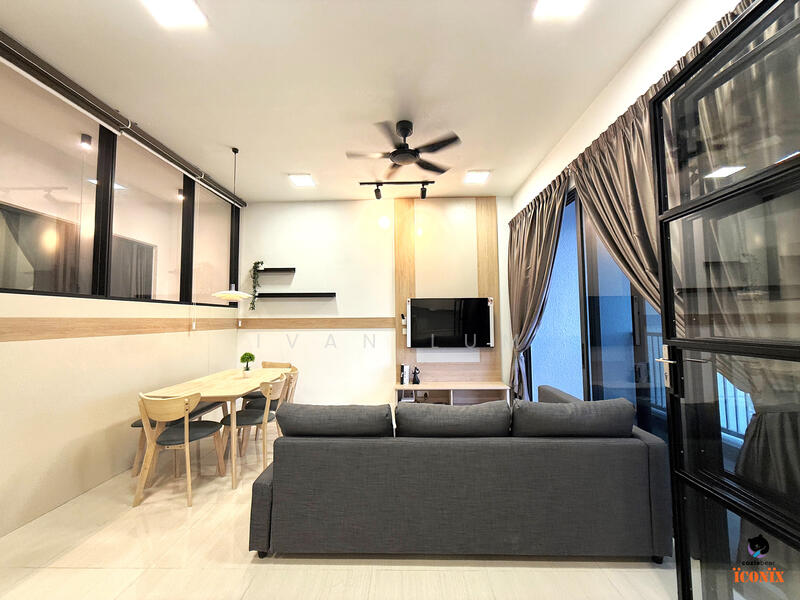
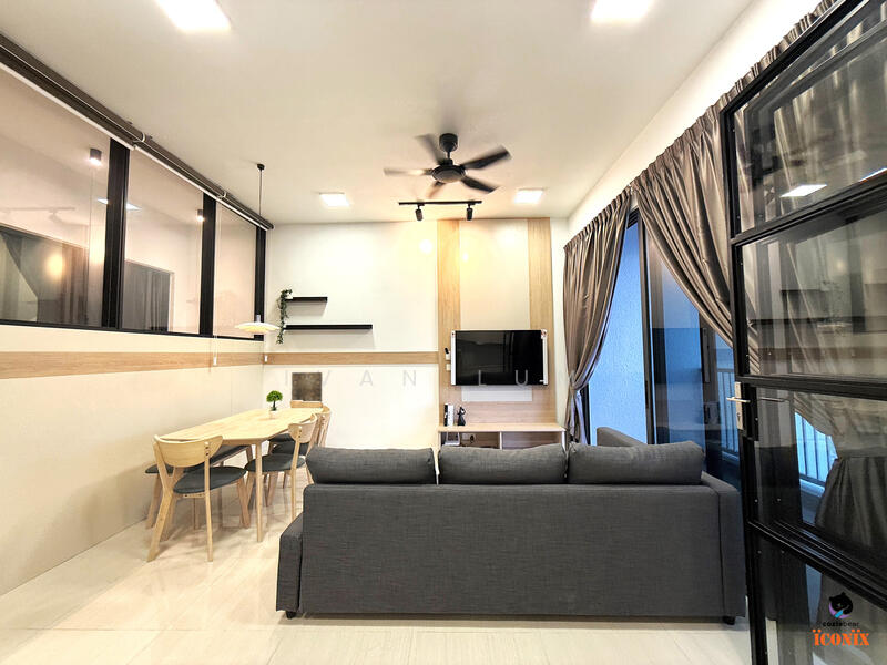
+ wall art [290,371,323,403]
